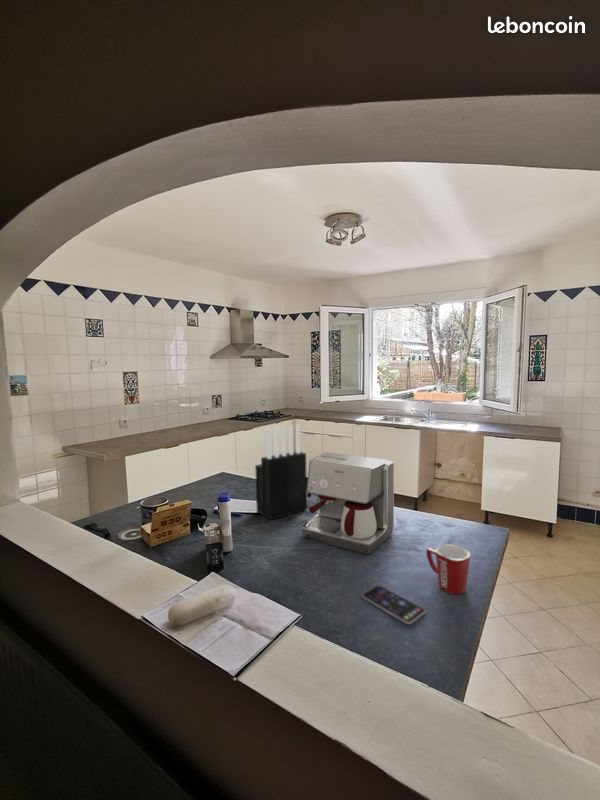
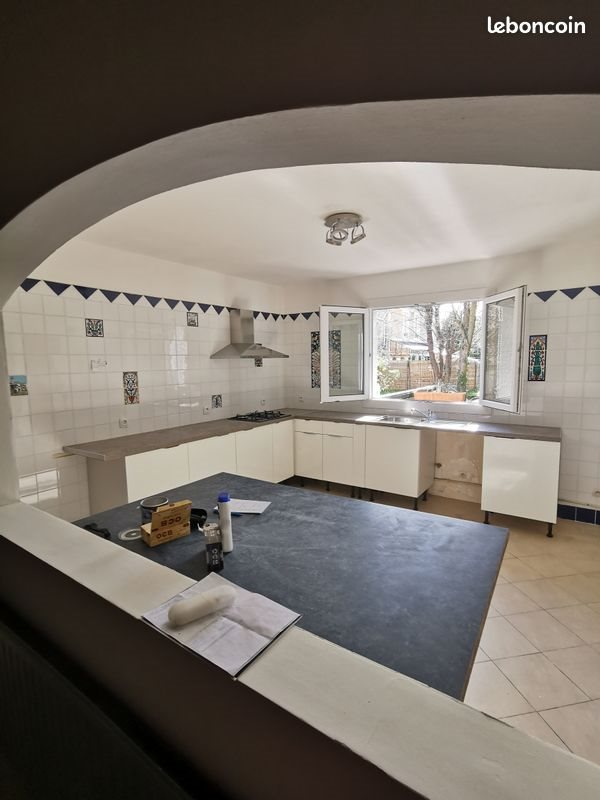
- coffee maker [301,452,395,555]
- smartphone [361,584,426,625]
- mug [425,543,471,595]
- knife block [254,423,308,521]
